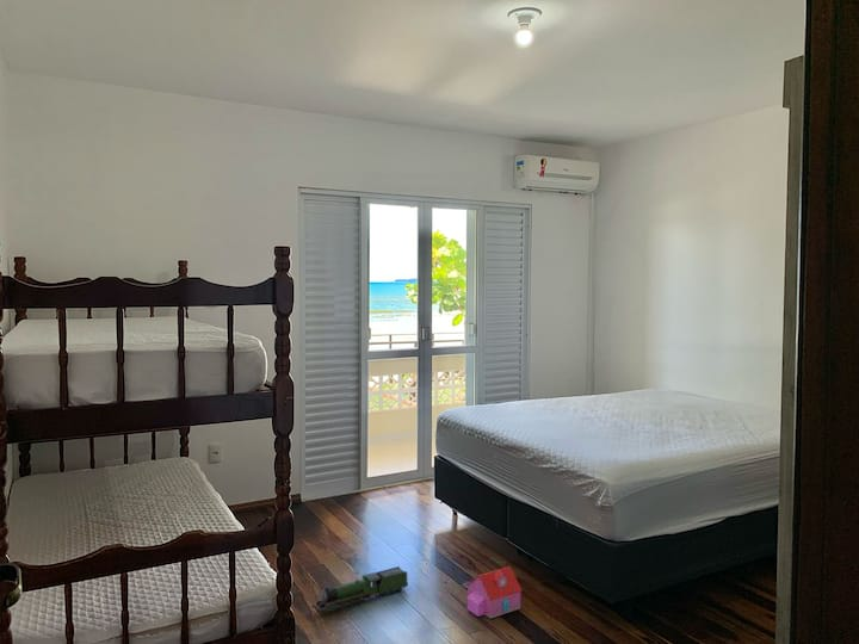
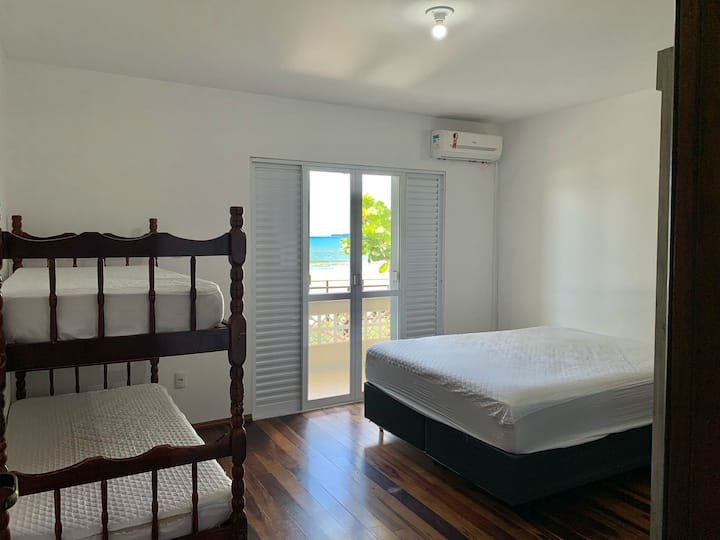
- toy train [310,565,409,615]
- toy house [465,565,523,619]
